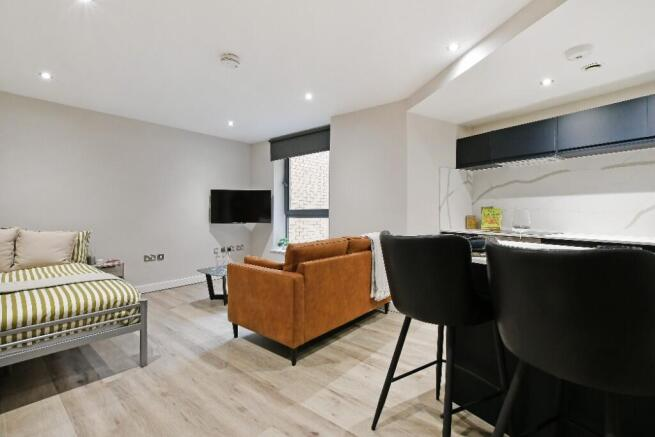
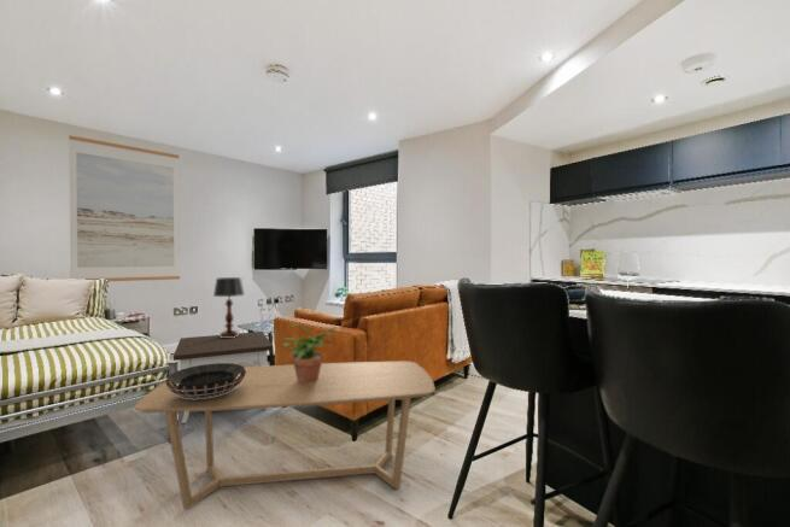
+ side table [172,330,274,424]
+ coffee table [134,359,437,510]
+ wall art [68,134,181,282]
+ table lamp [212,276,246,338]
+ potted plant [281,323,340,383]
+ decorative bowl [164,363,247,399]
